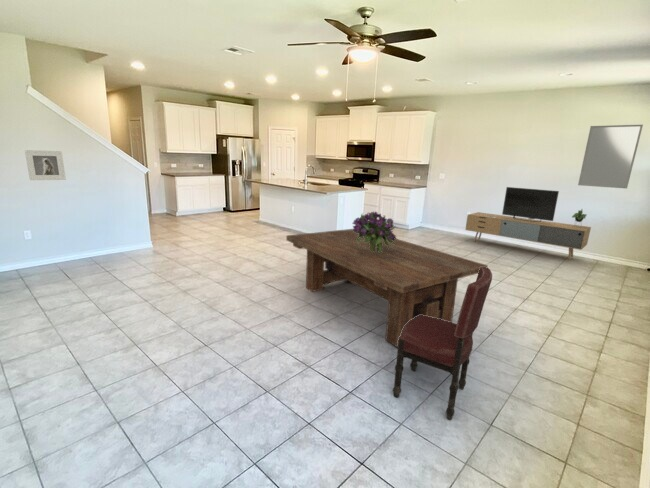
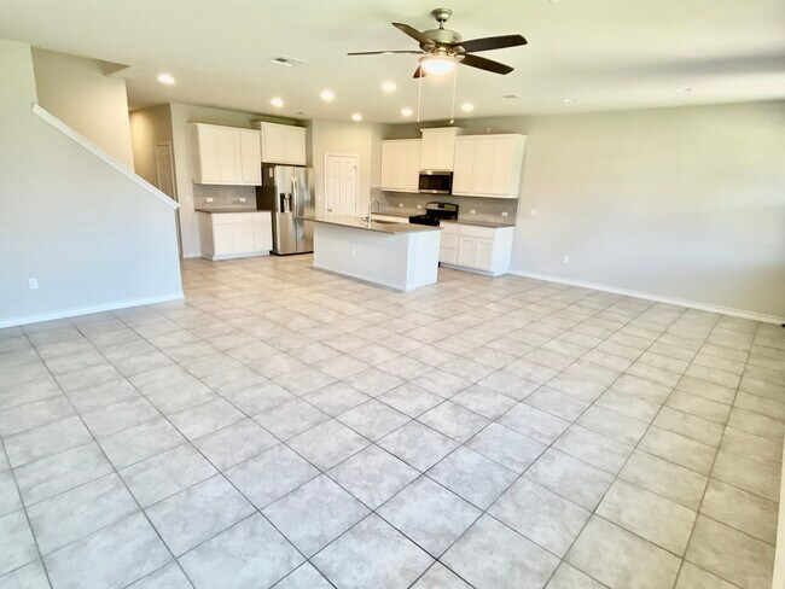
- dining chair [392,267,493,421]
- home mirror [577,124,644,189]
- media console [464,186,592,261]
- bouquet [352,210,398,253]
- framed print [24,149,67,181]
- dining table [285,228,489,348]
